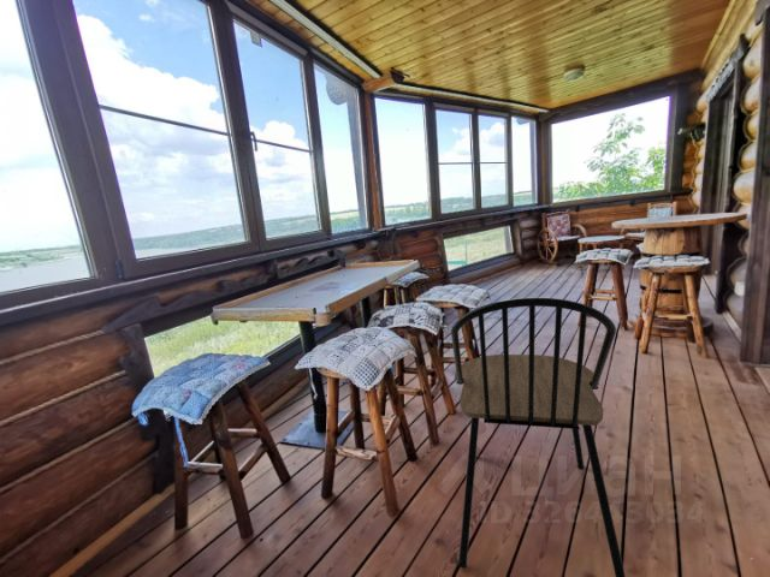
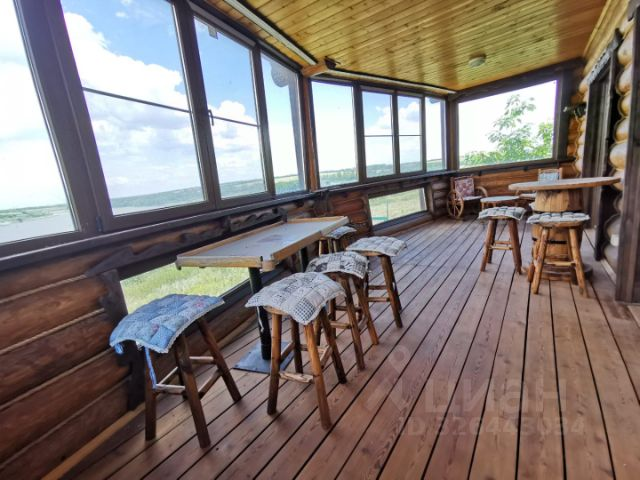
- dining chair [450,297,627,577]
